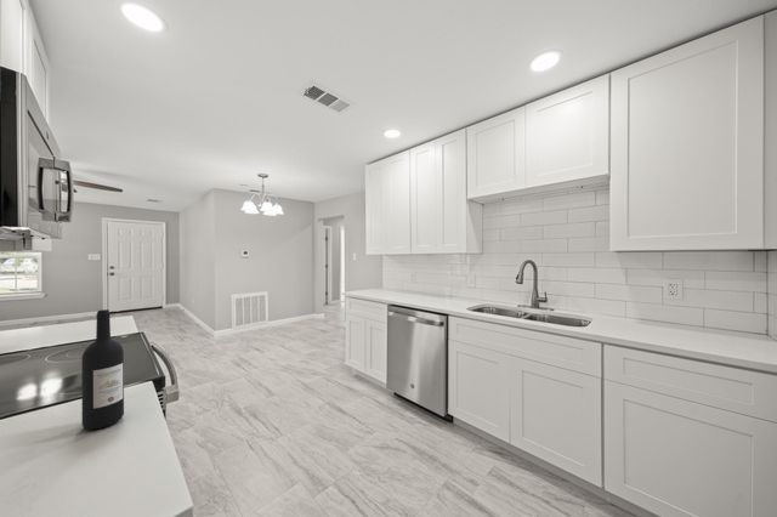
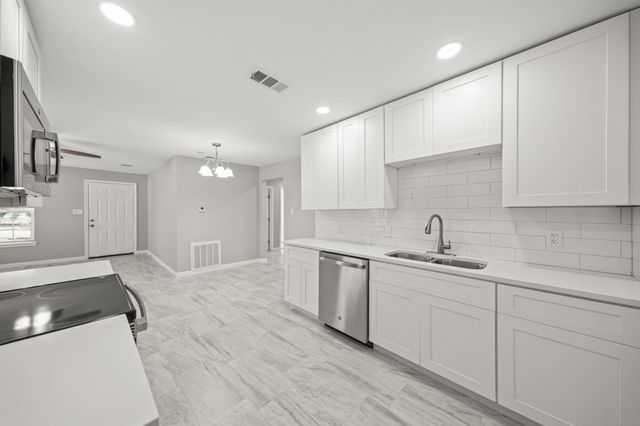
- wine bottle [80,308,125,431]
